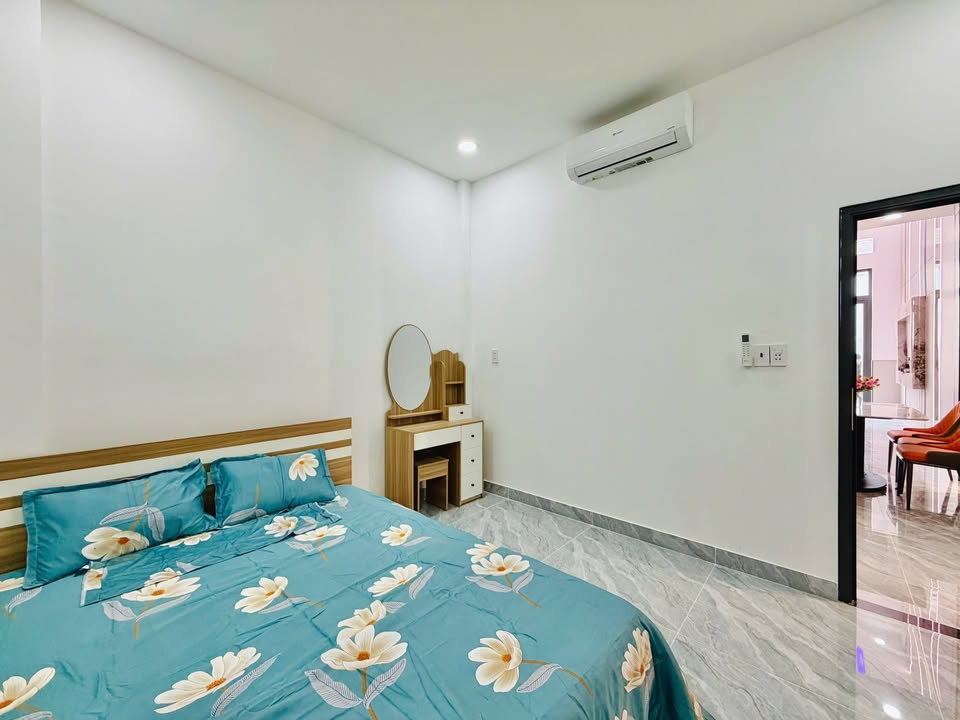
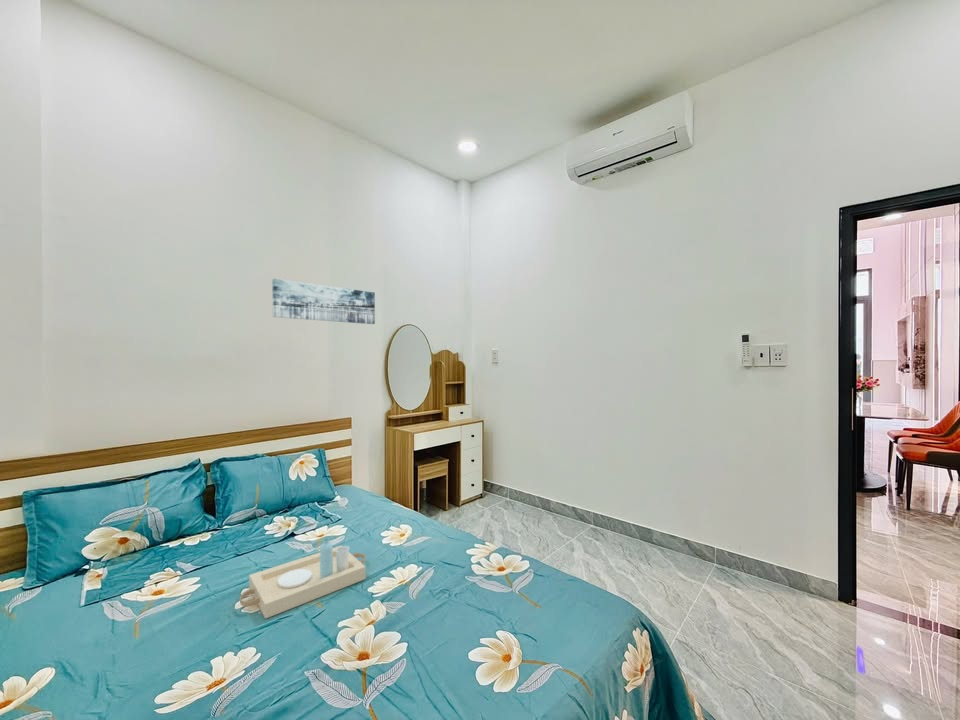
+ wall art [271,278,376,325]
+ serving tray [239,537,367,620]
